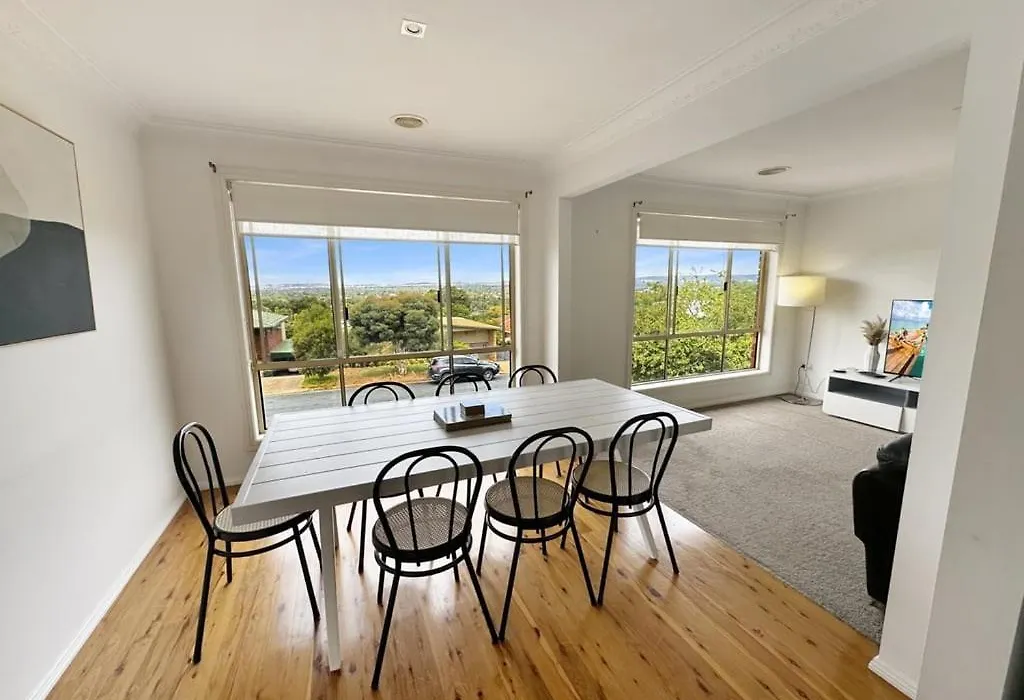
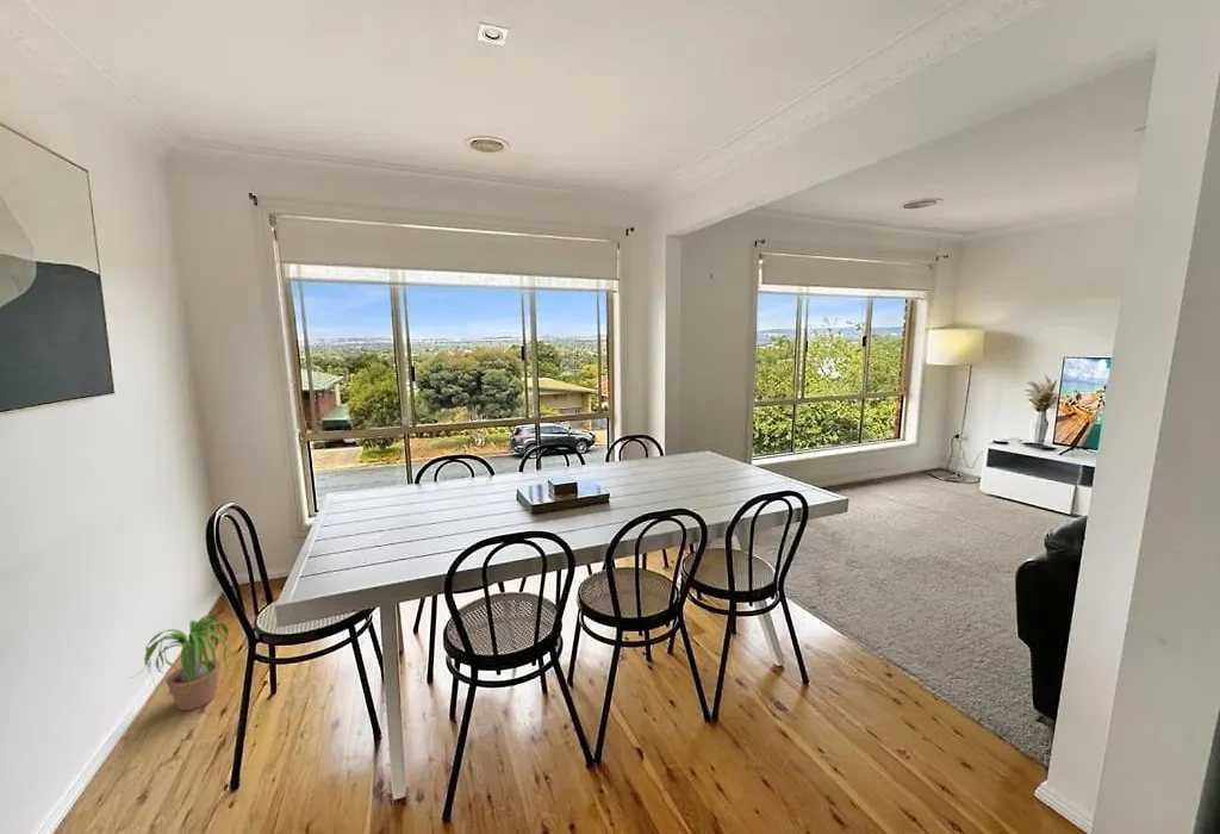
+ potted plant [131,615,231,711]
